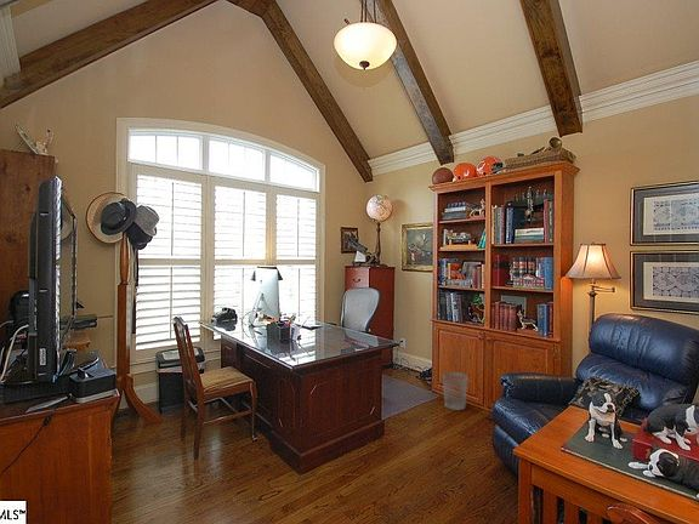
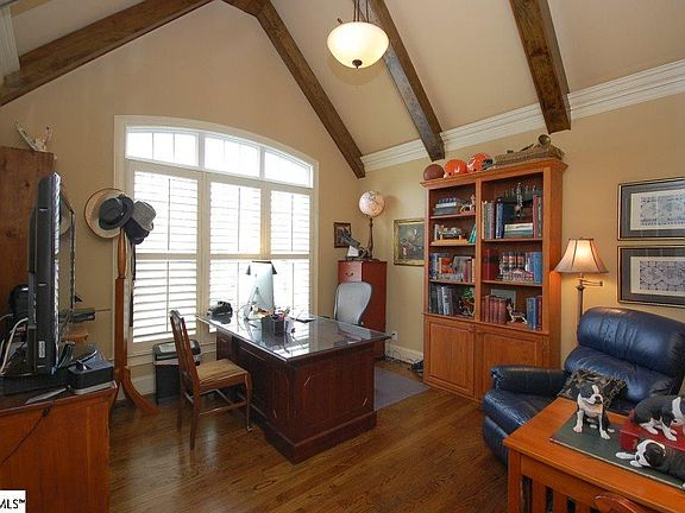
- wastebasket [442,371,470,411]
